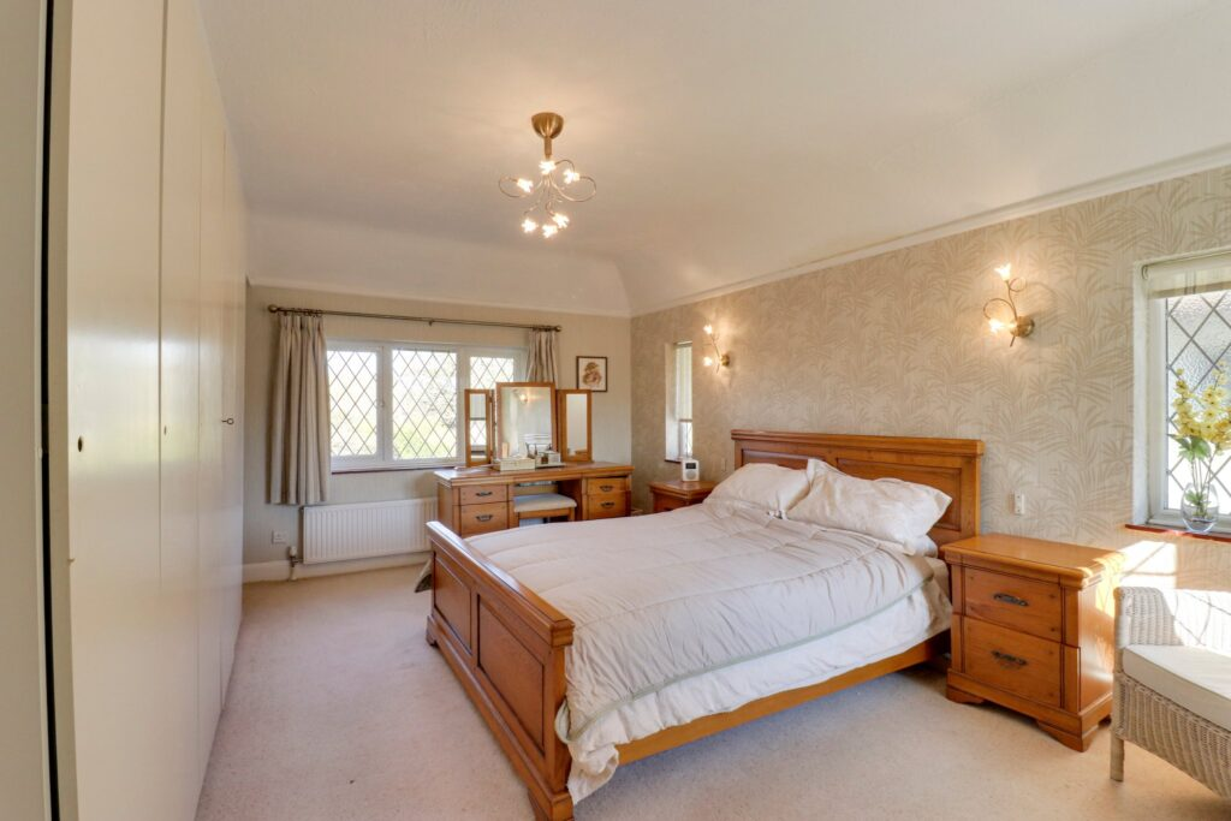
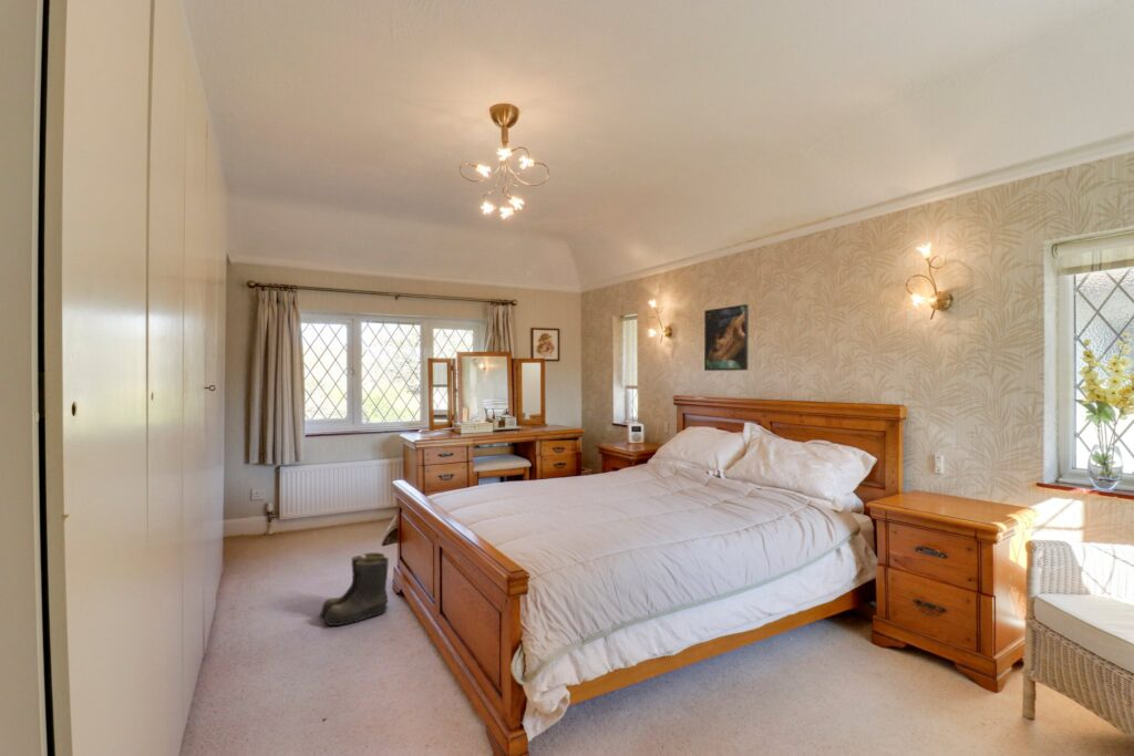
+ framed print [703,303,750,372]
+ boots [320,551,390,626]
